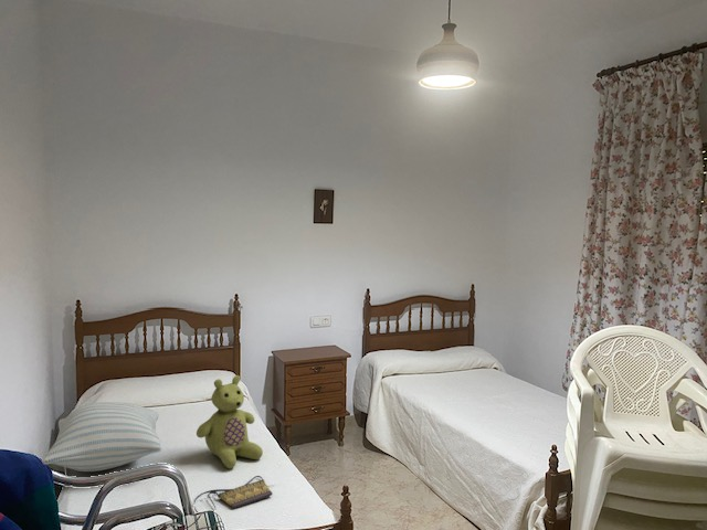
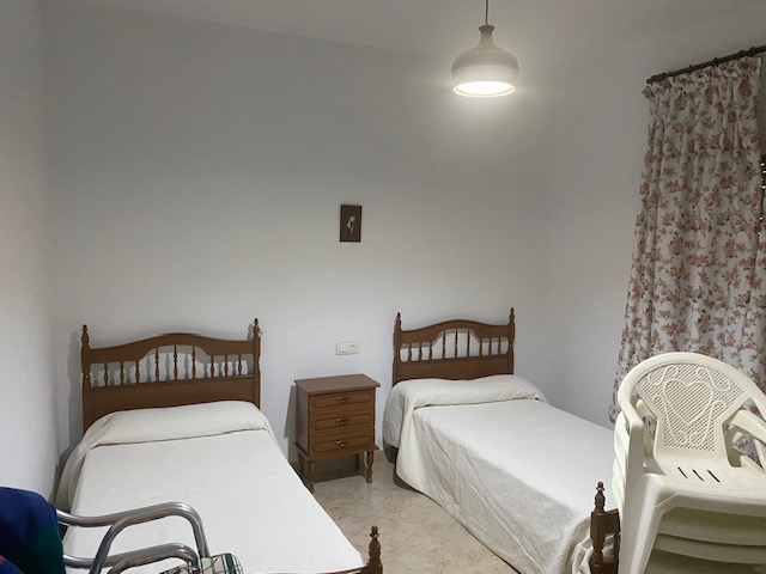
- handbag [193,475,273,513]
- stuffed bear [196,374,264,469]
- pillow [41,401,162,473]
